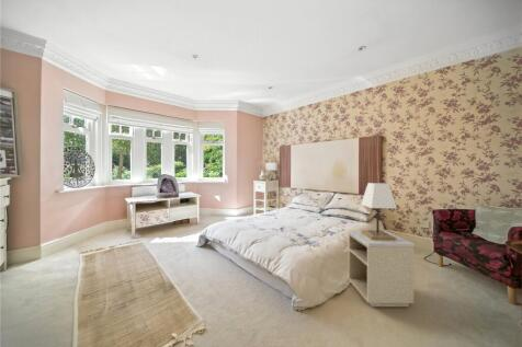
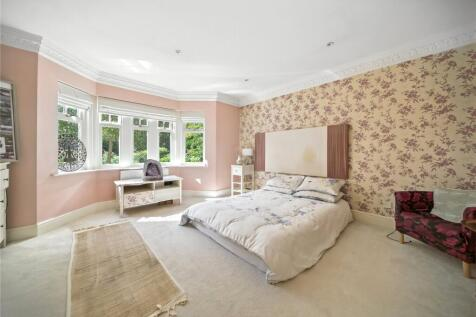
- nightstand [347,230,416,308]
- lamp [360,182,398,241]
